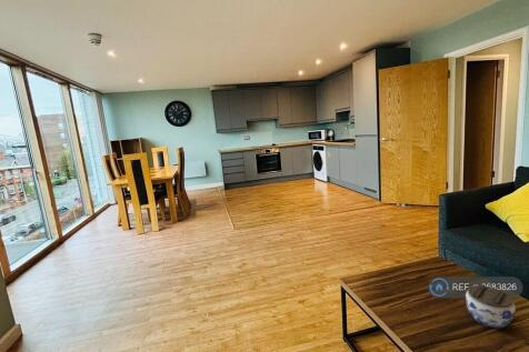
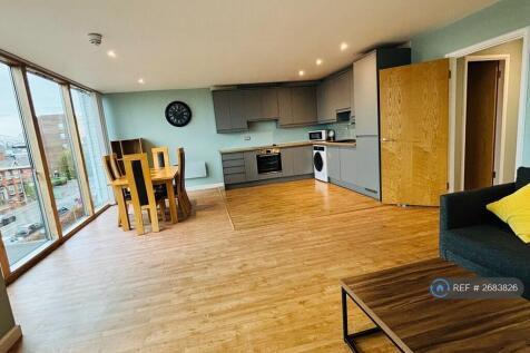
- jar [465,284,517,329]
